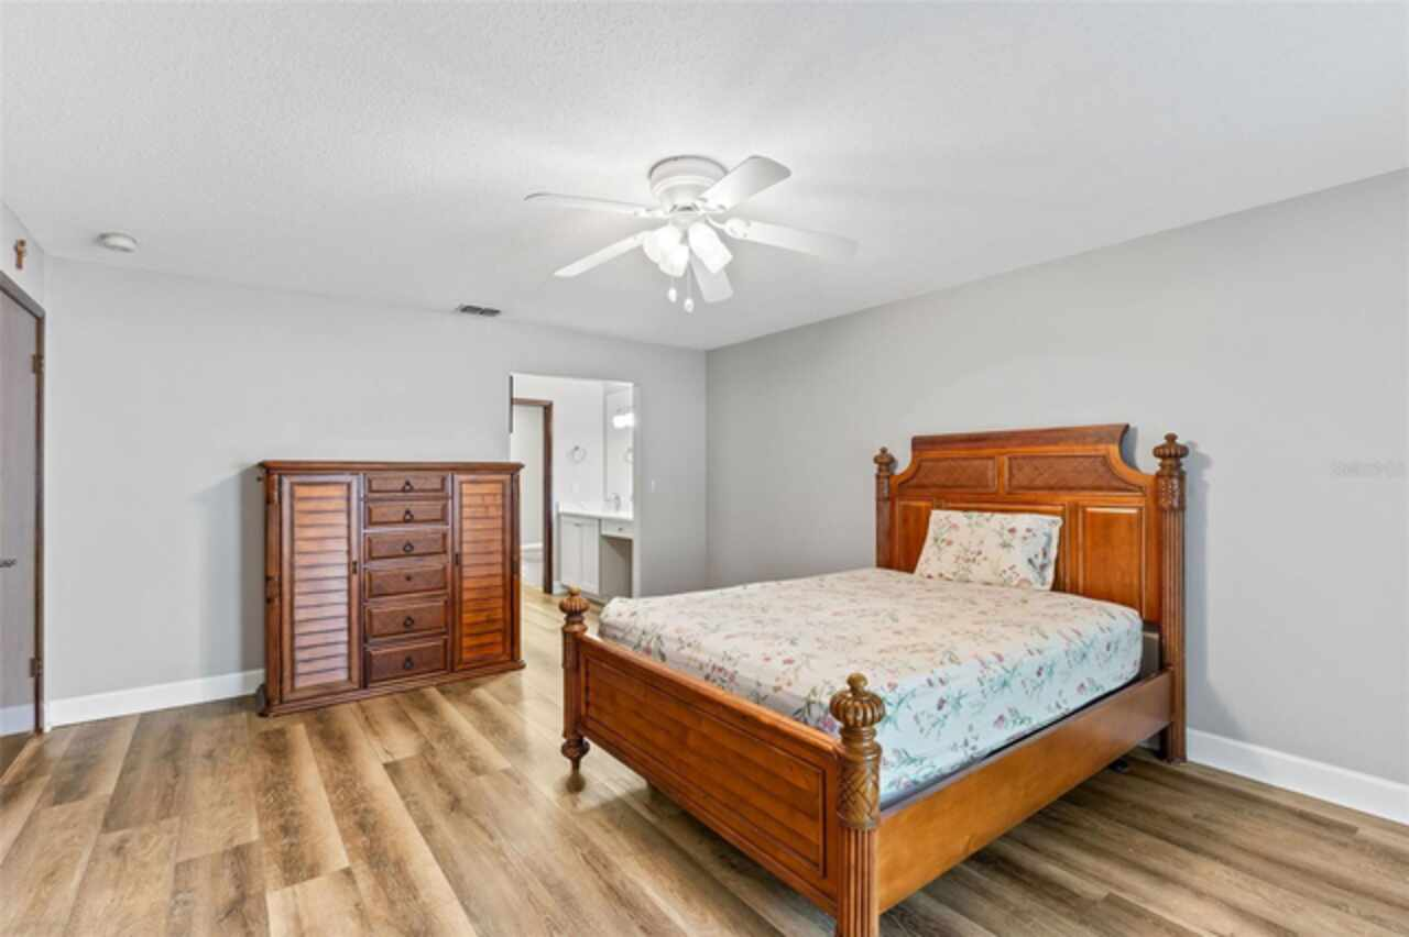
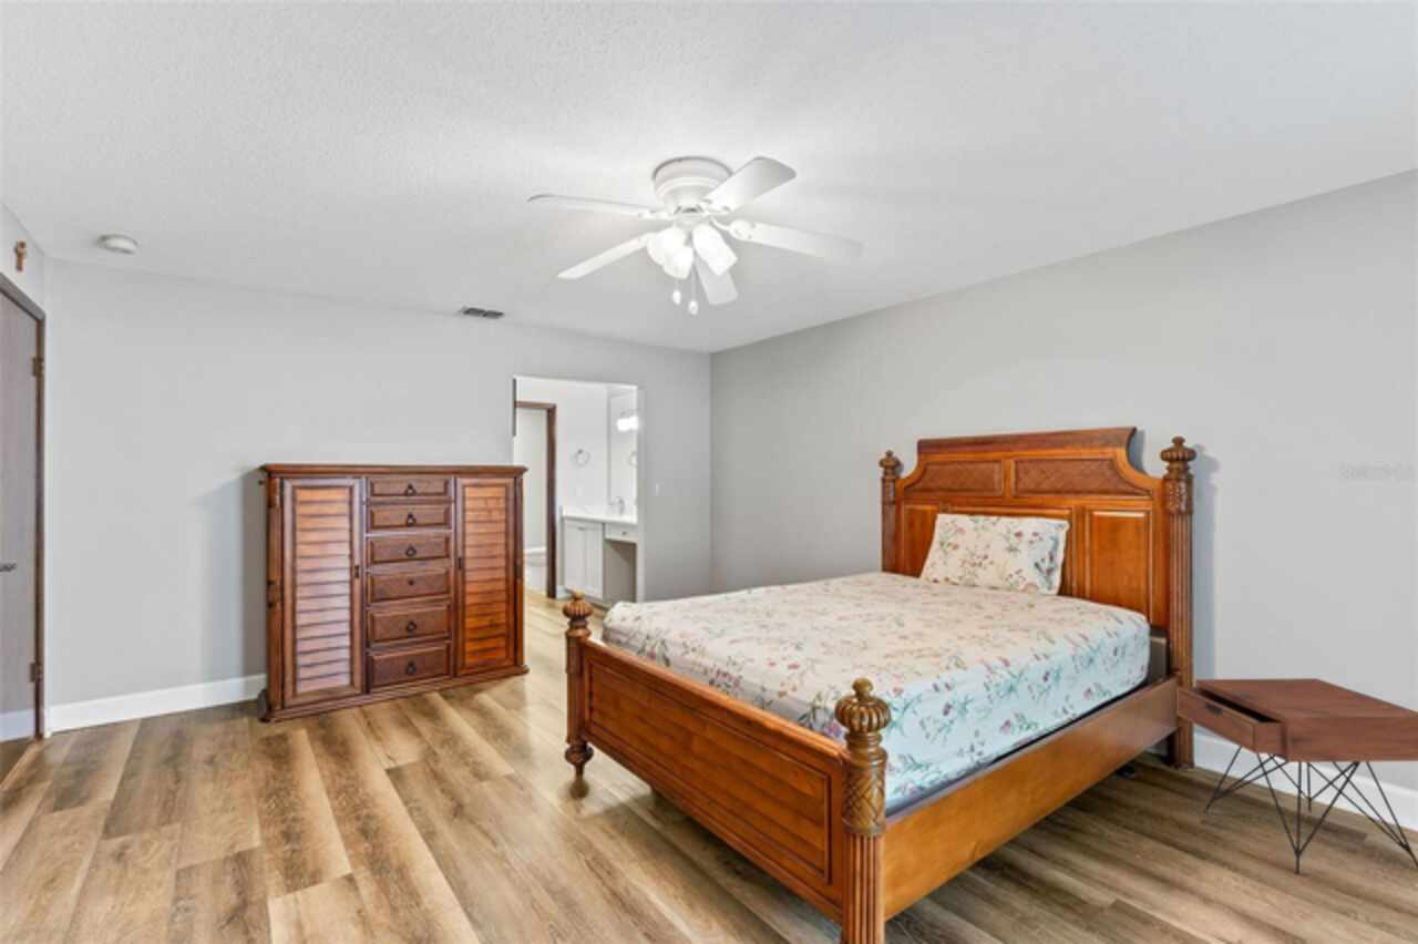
+ nightstand [1175,677,1418,875]
